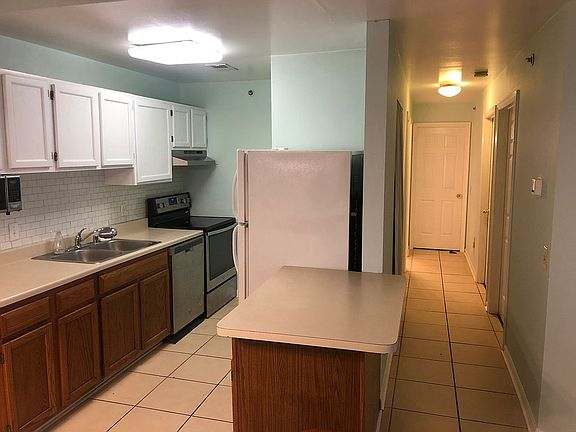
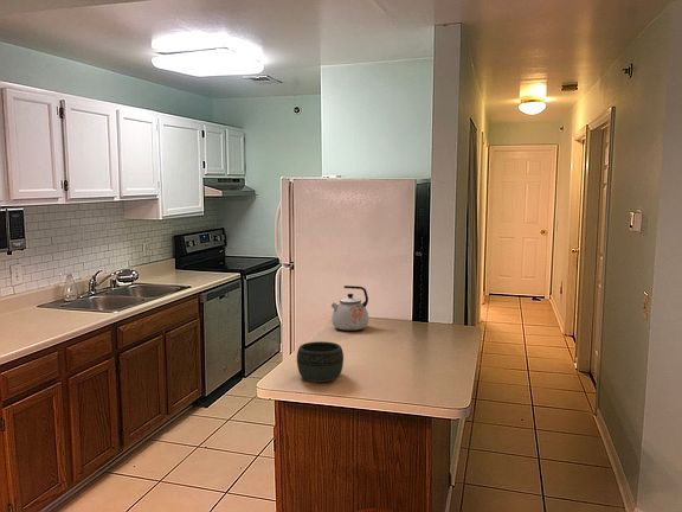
+ kettle [330,284,369,332]
+ bowl [296,340,345,383]
